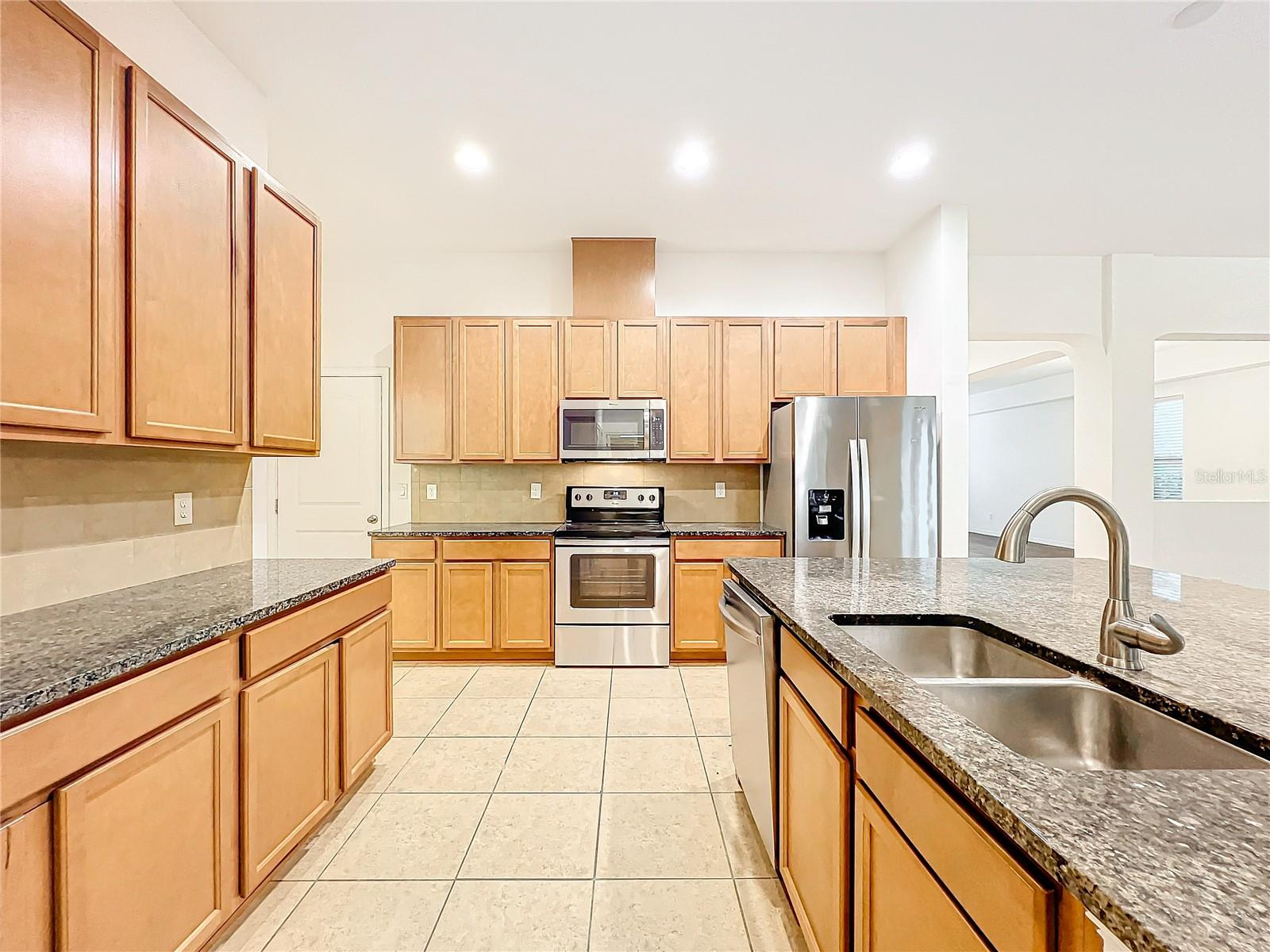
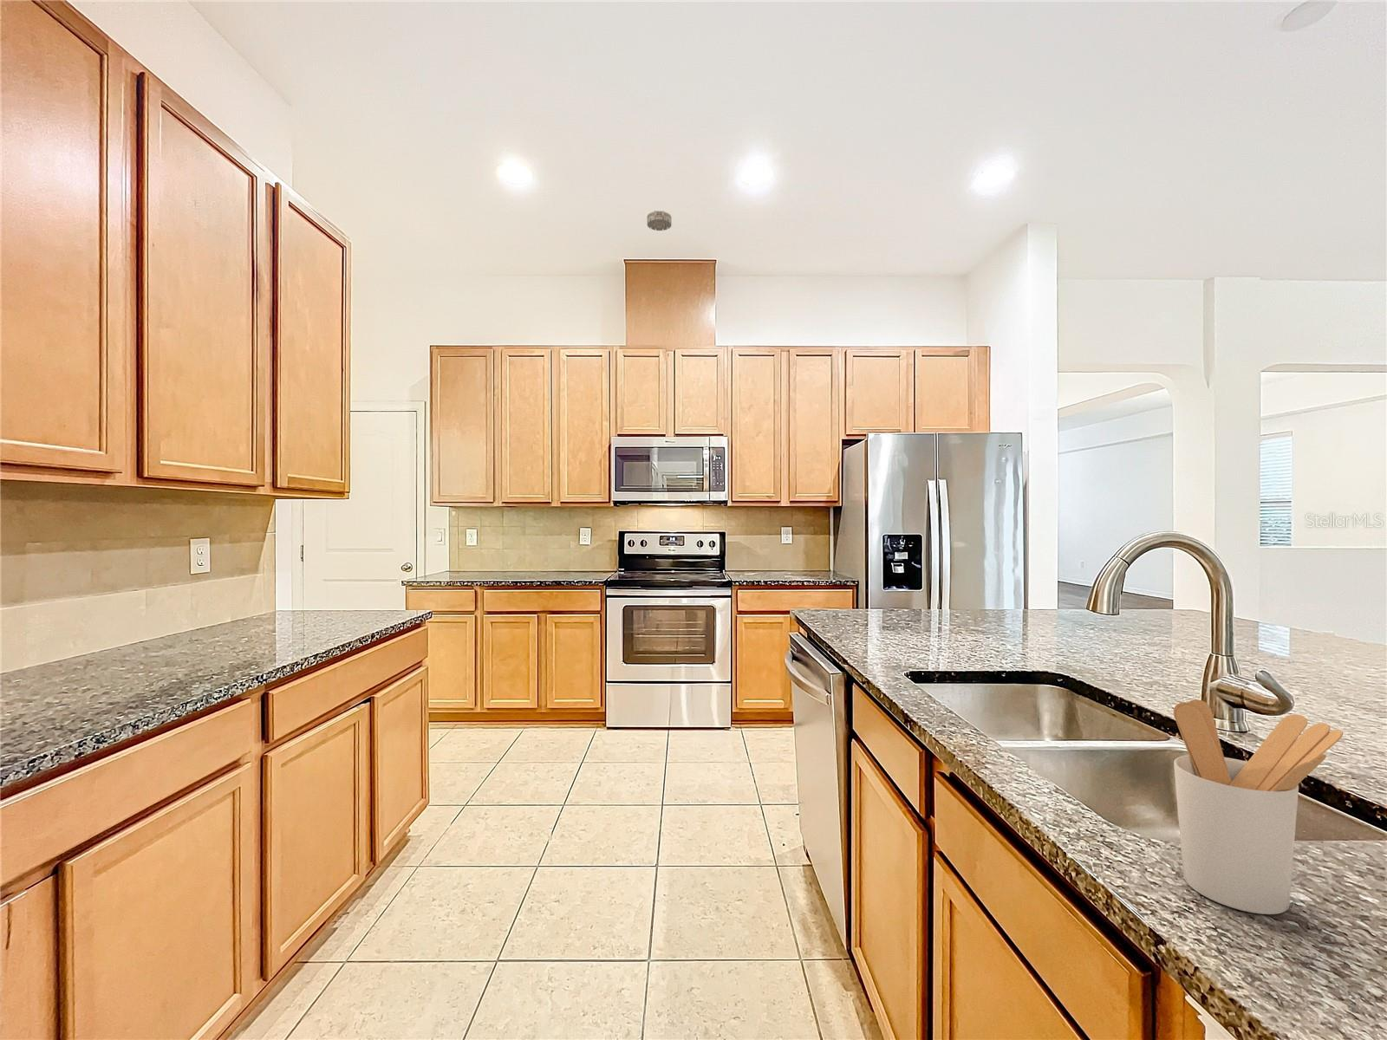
+ smoke detector [645,210,673,232]
+ utensil holder [1173,698,1343,915]
